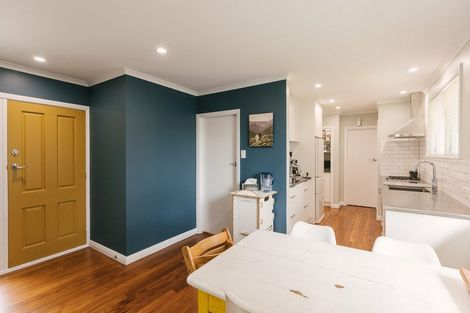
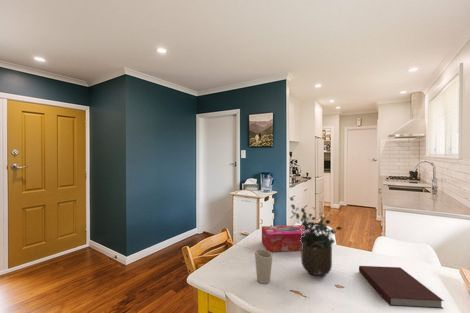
+ cup [254,248,273,285]
+ notebook [358,265,445,310]
+ tissue box [261,224,315,253]
+ potted plant [289,196,343,278]
